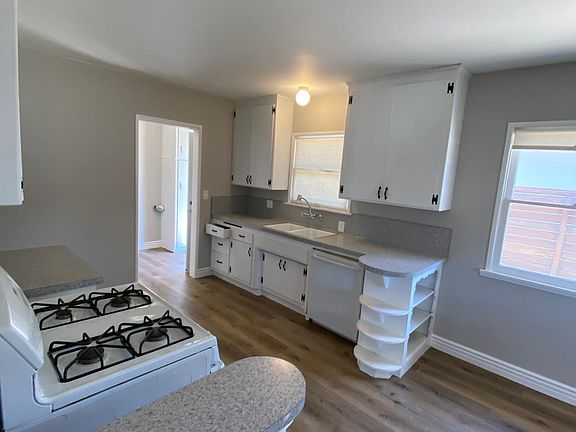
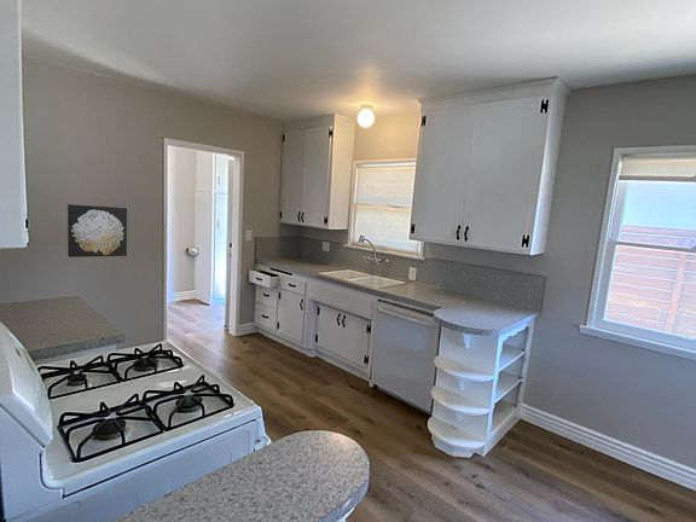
+ wall art [66,203,128,259]
